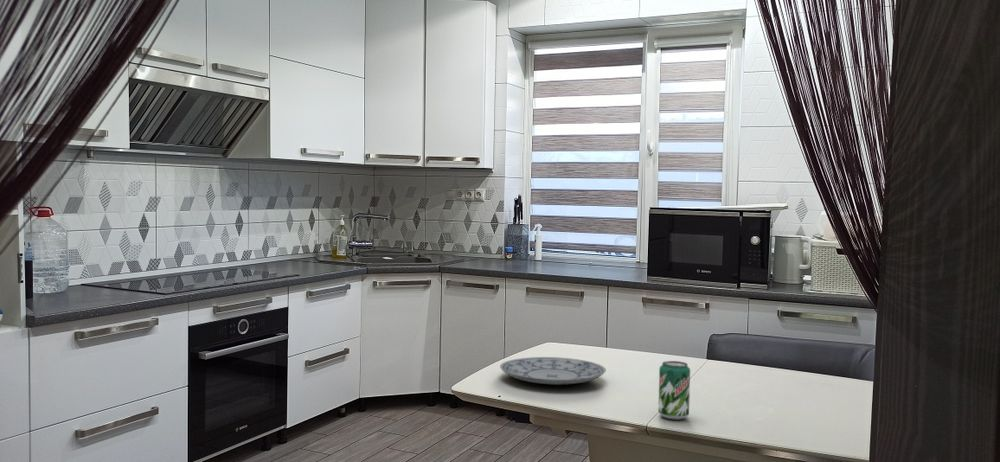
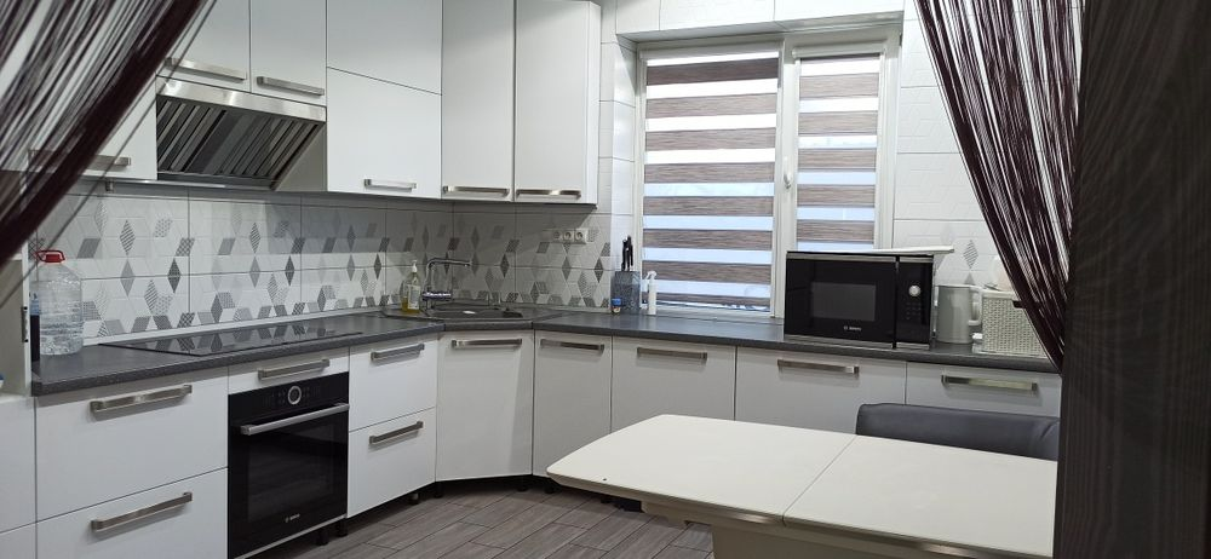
- plate [499,356,607,386]
- beverage can [657,360,691,420]
